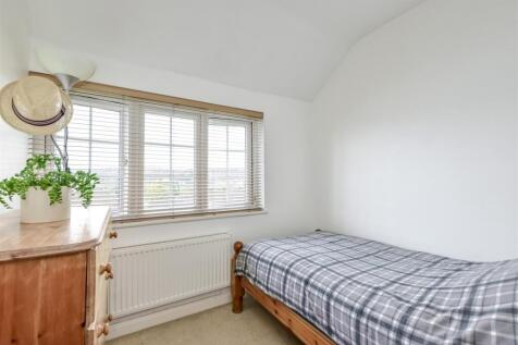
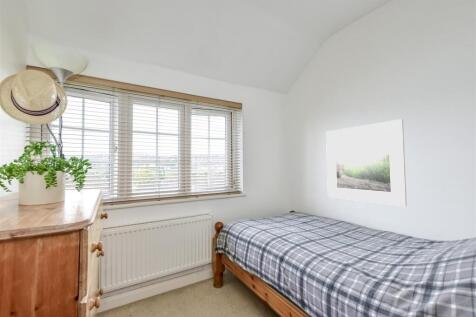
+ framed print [325,118,408,207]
